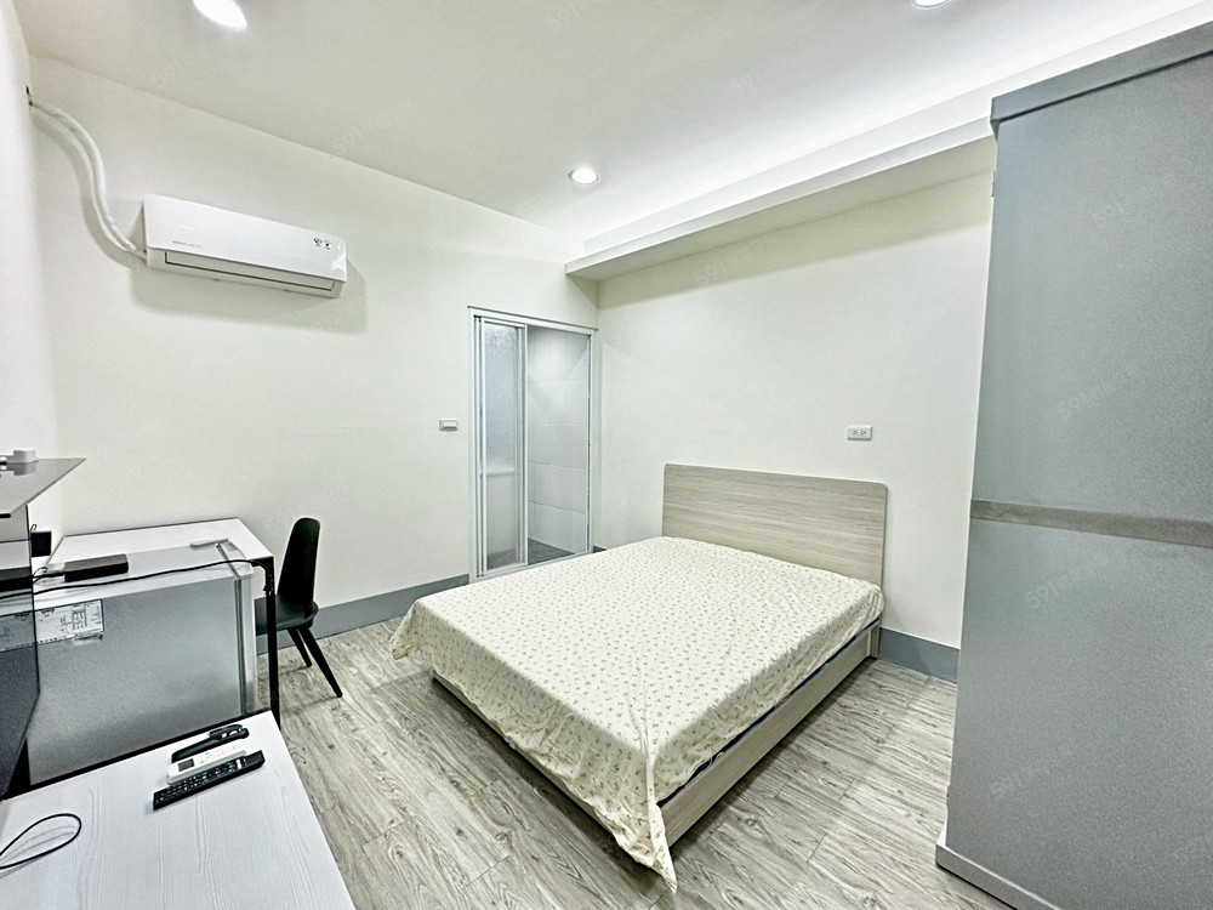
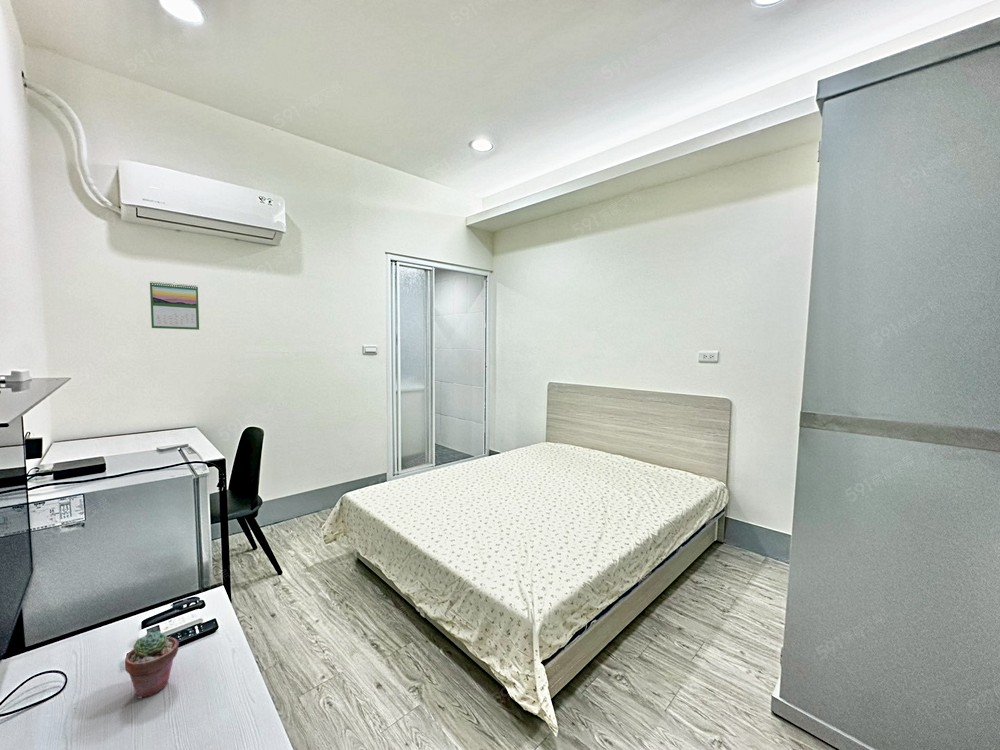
+ potted succulent [124,630,180,700]
+ calendar [149,280,200,331]
